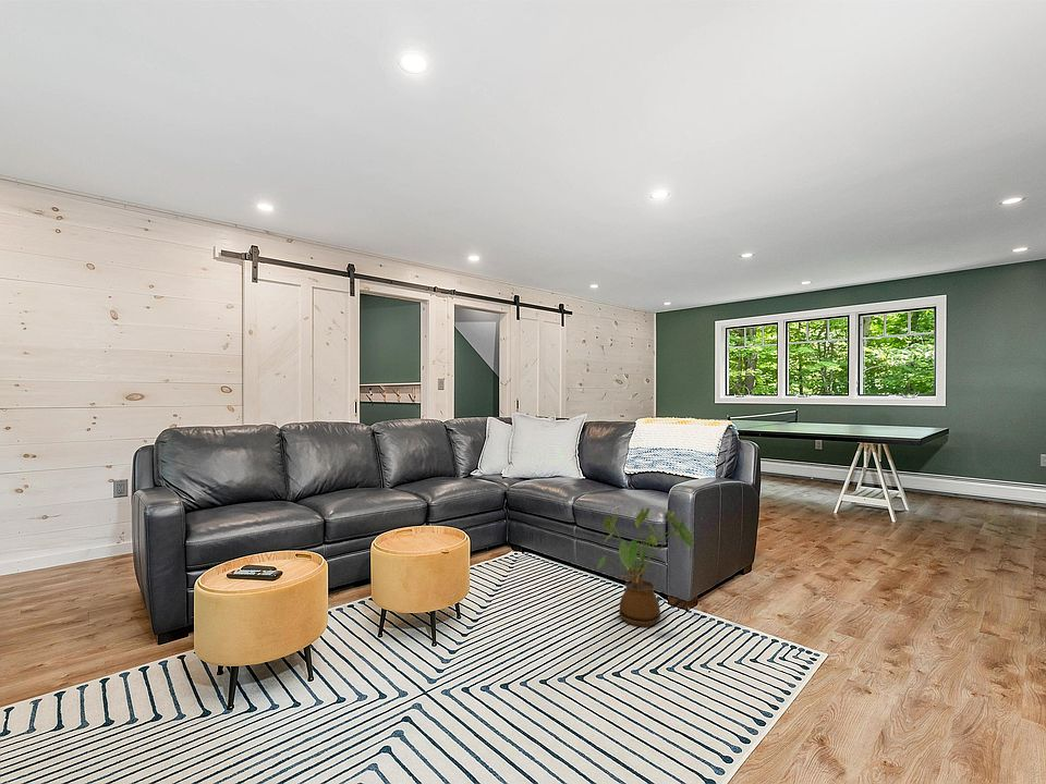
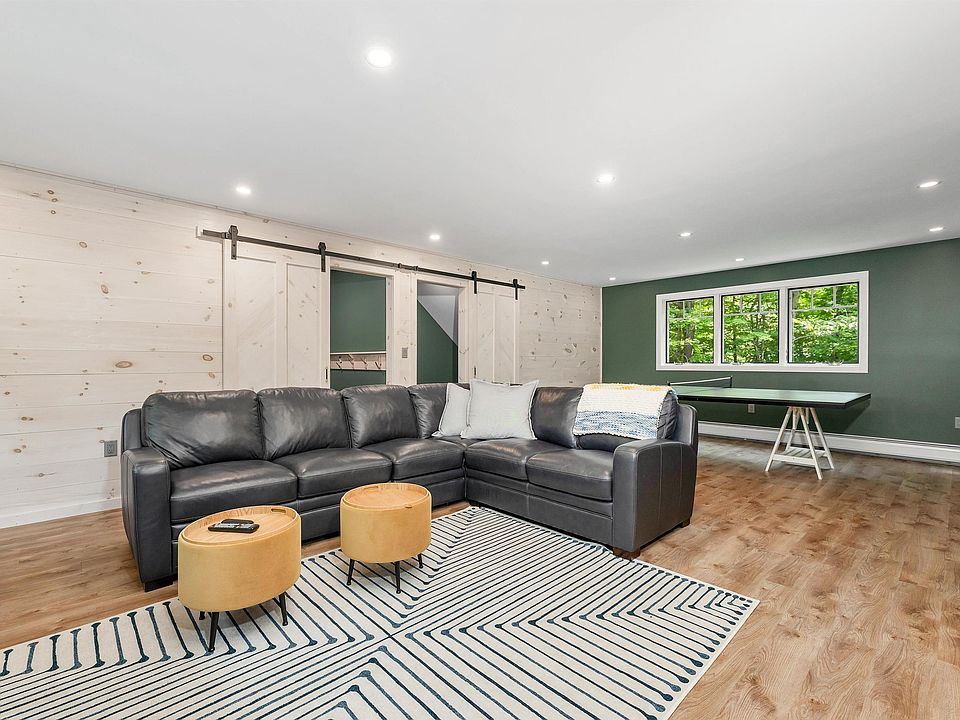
- house plant [596,507,694,627]
